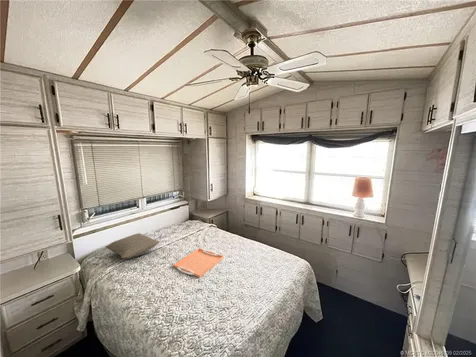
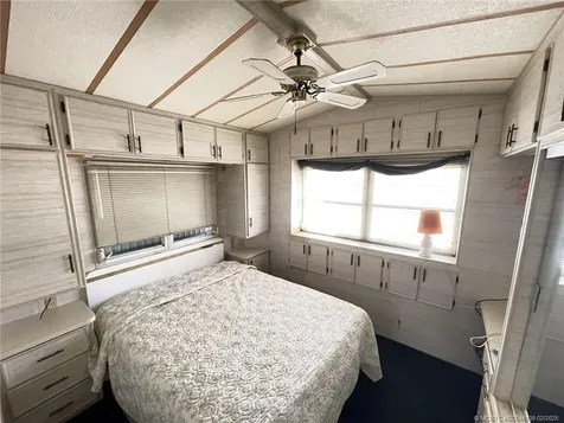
- pillow [104,232,161,260]
- serving tray [172,247,224,279]
